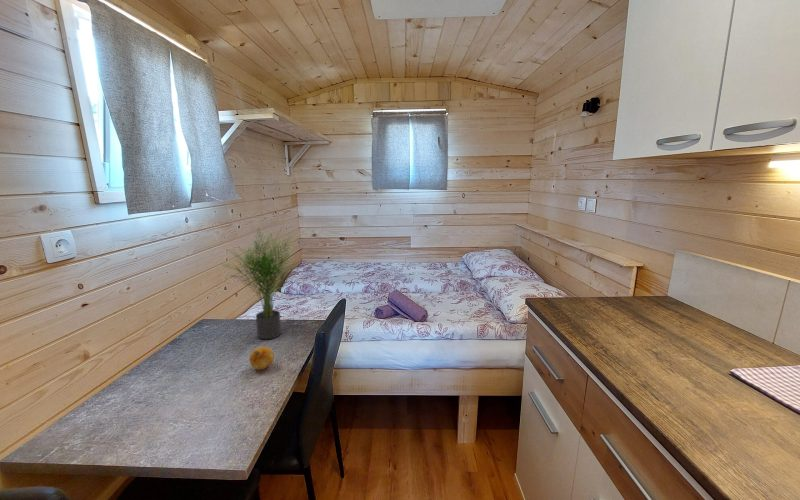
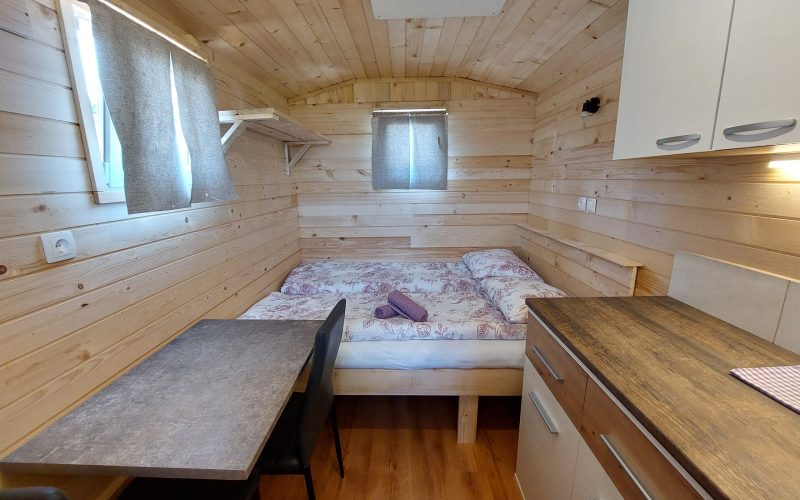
- fruit [249,345,275,371]
- potted plant [219,225,300,340]
